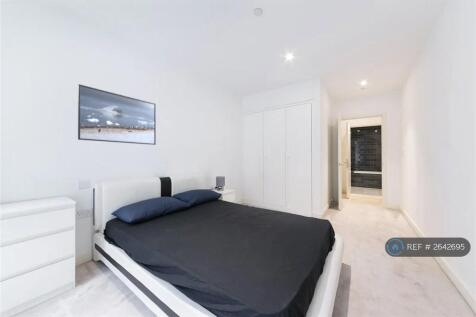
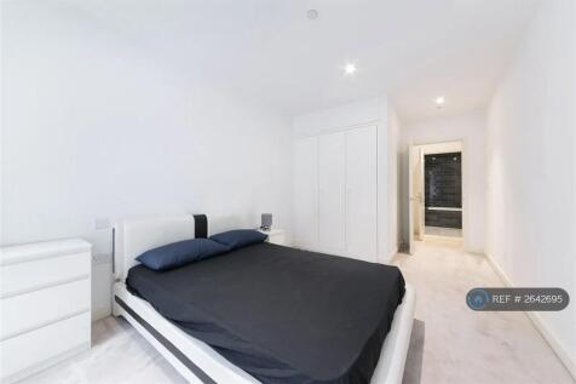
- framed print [77,83,157,146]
